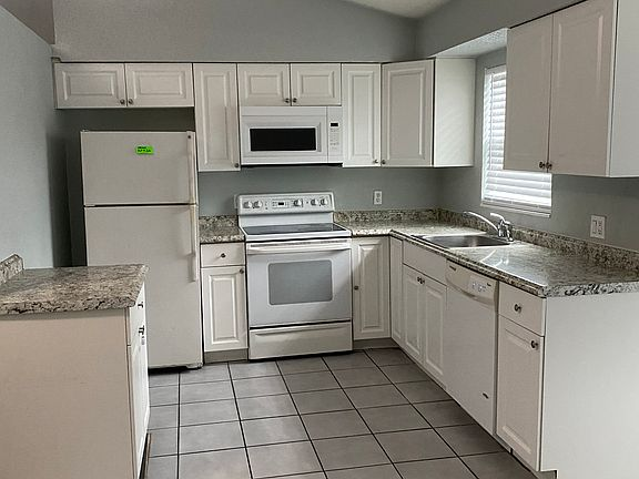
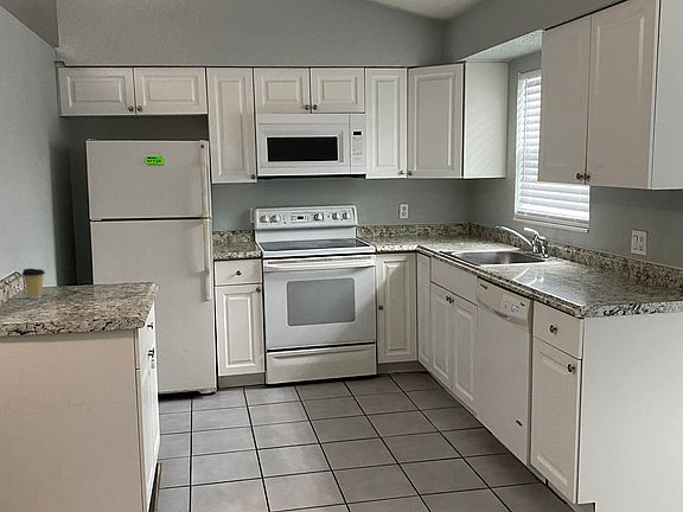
+ coffee cup [21,268,46,300]
